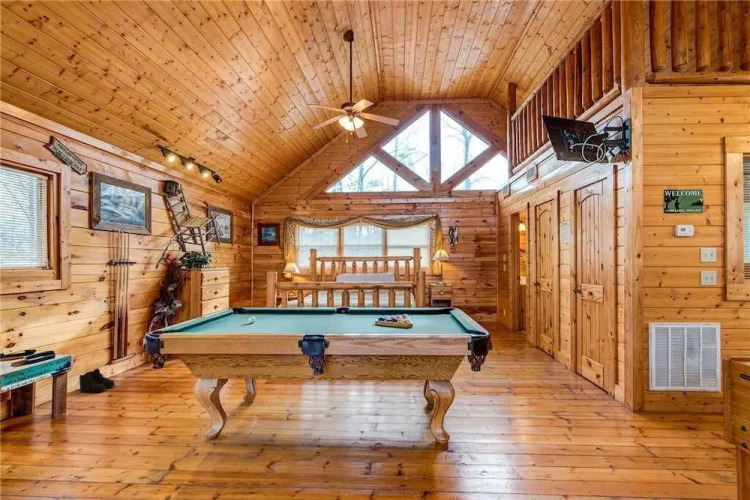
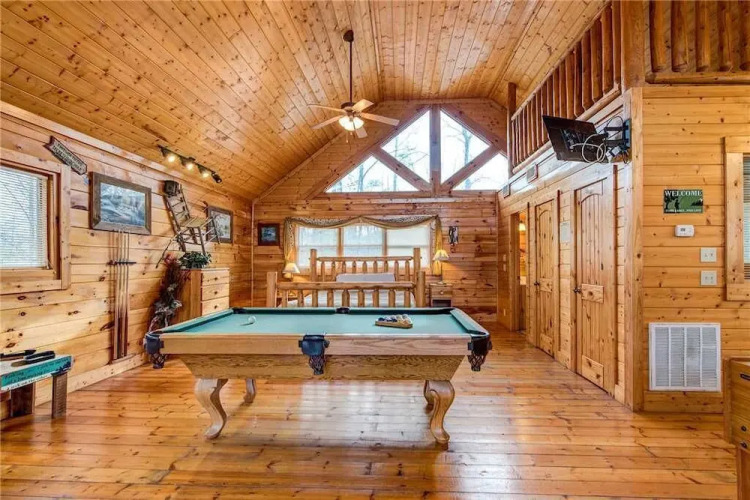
- boots [78,367,116,394]
